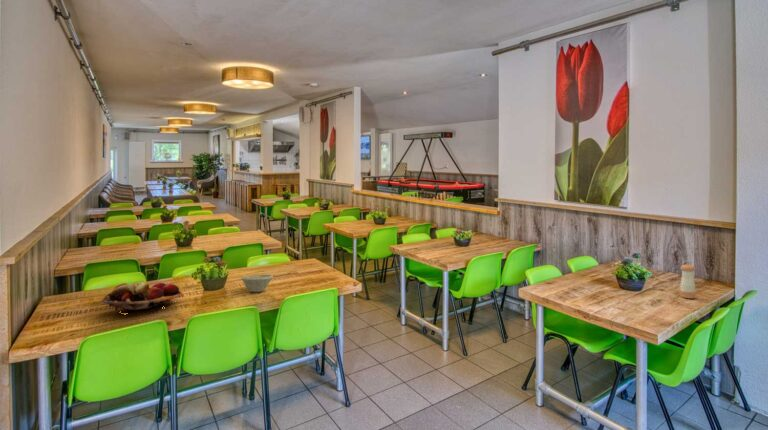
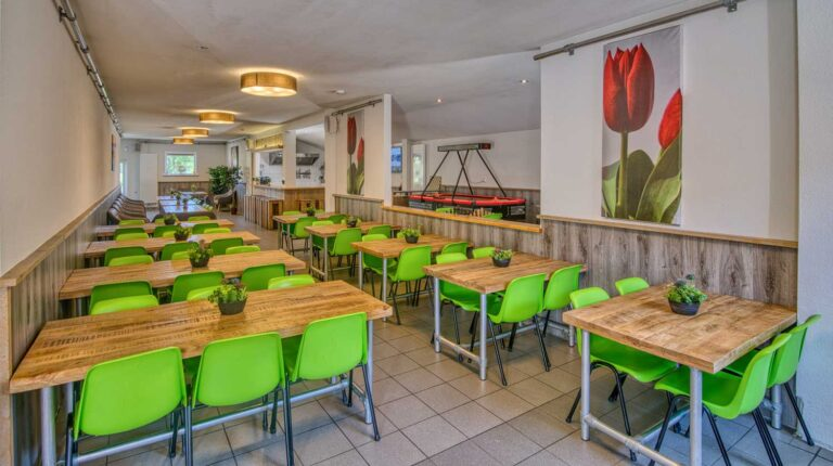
- pepper shaker [679,263,697,299]
- bowl [240,273,275,293]
- fruit basket [101,281,182,313]
